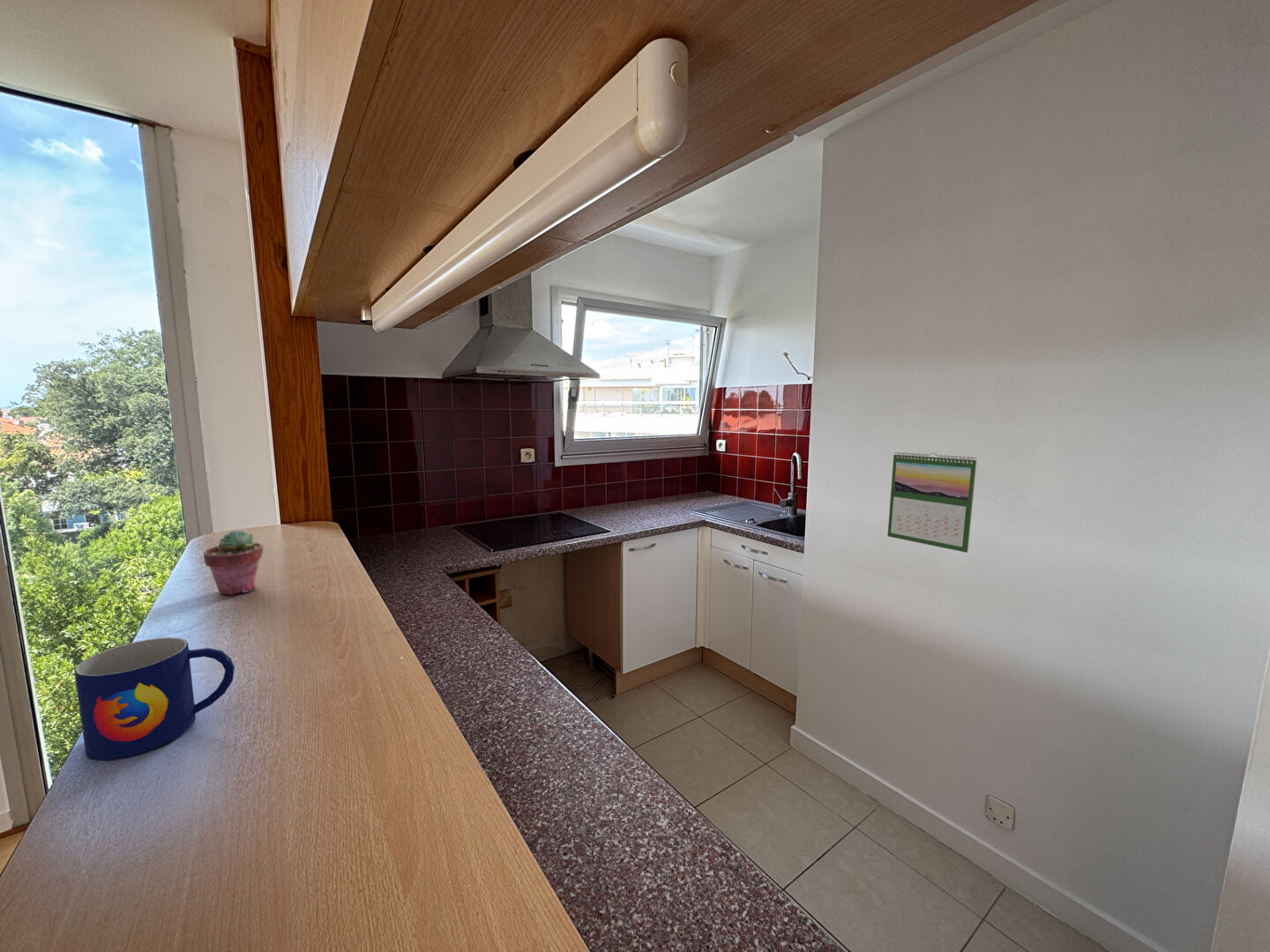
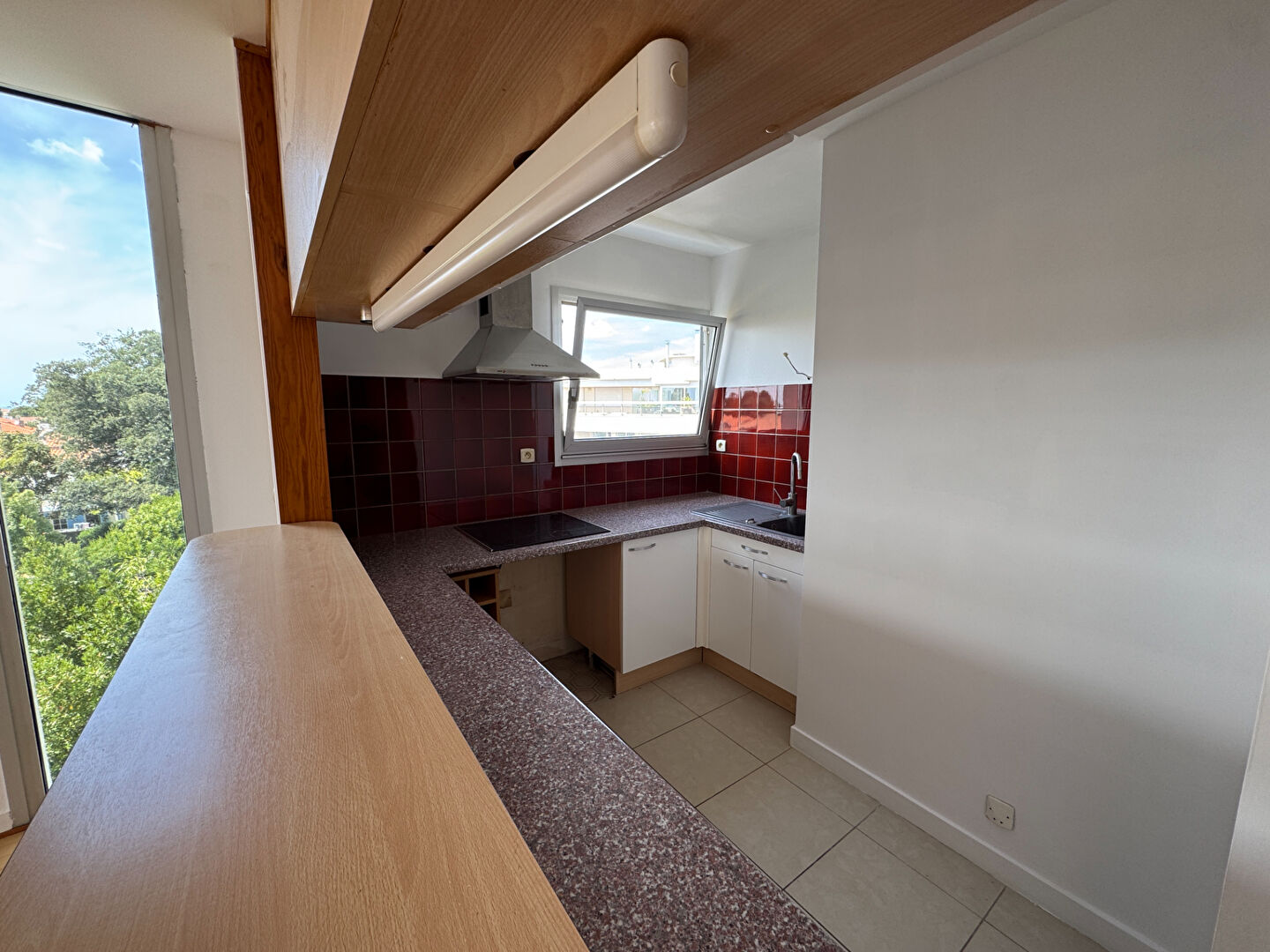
- calendar [886,451,977,554]
- potted succulent [202,530,264,596]
- mug [73,636,235,762]
